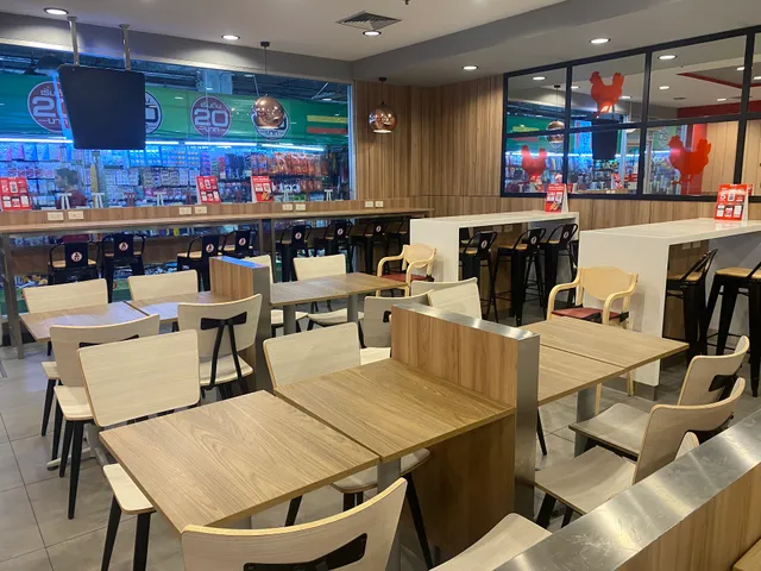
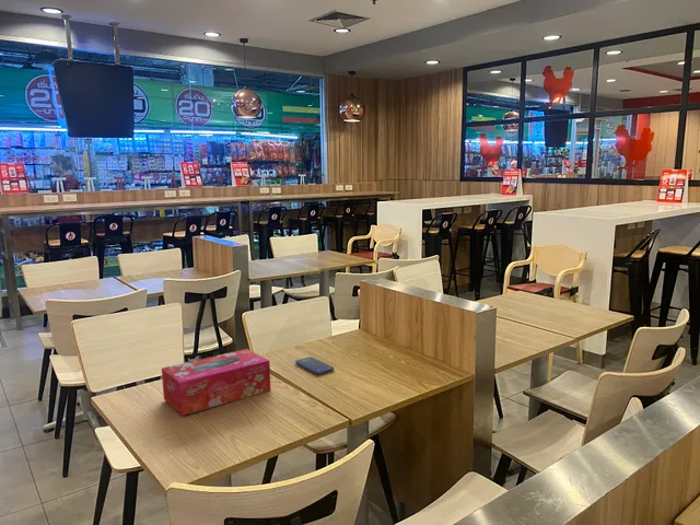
+ smartphone [294,355,335,375]
+ tissue box [161,348,271,417]
